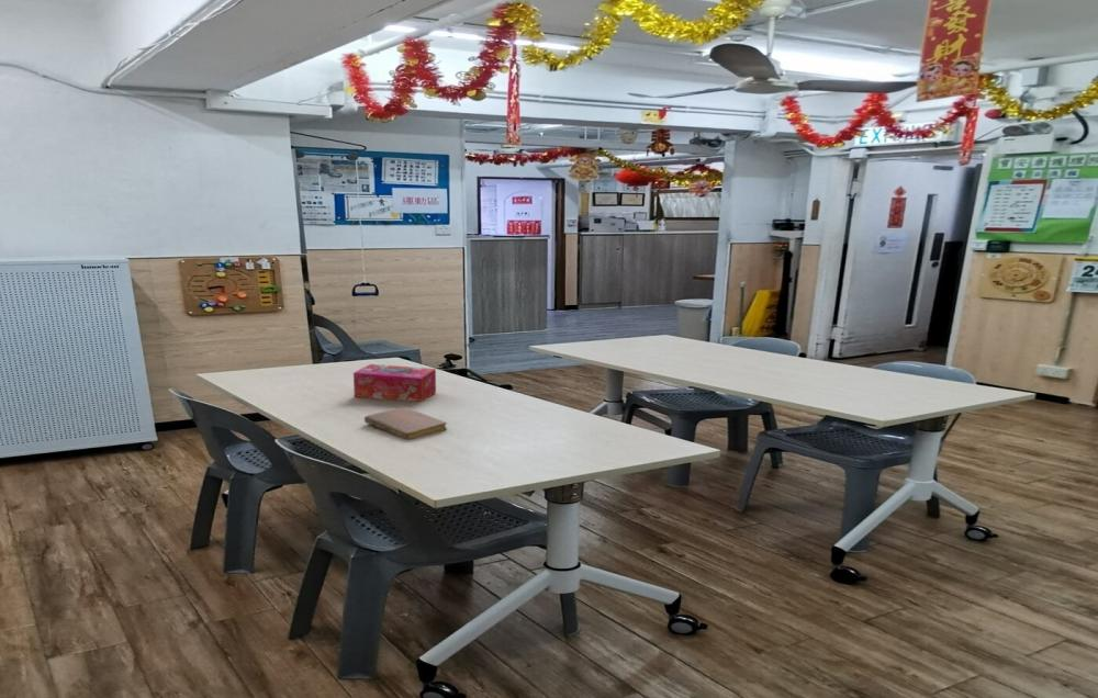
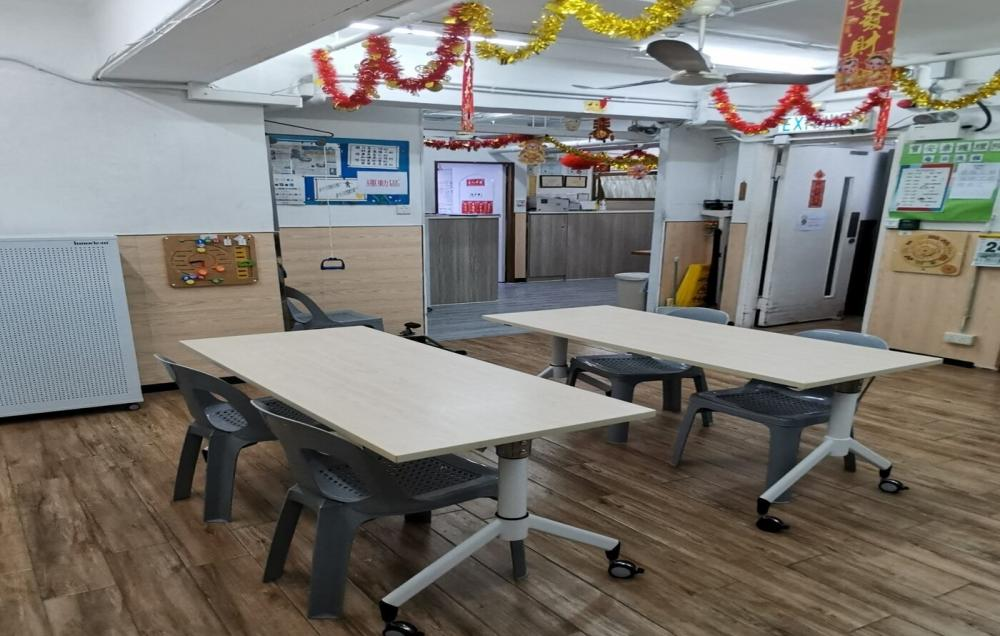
- tissue box [352,363,437,403]
- notebook [363,406,448,441]
